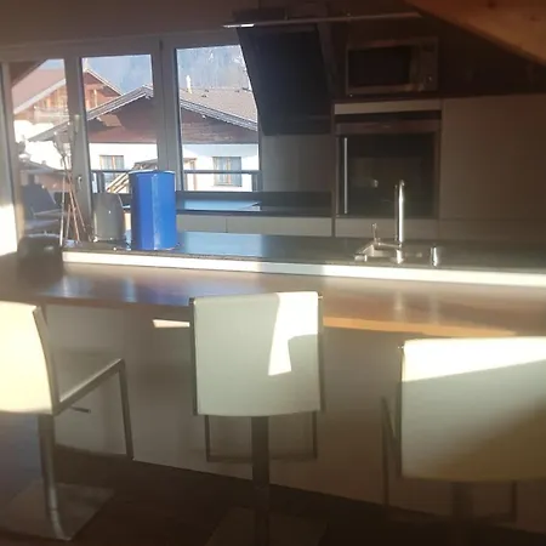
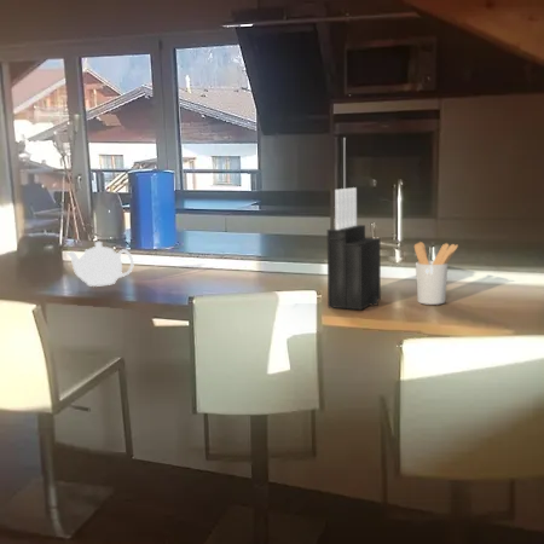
+ utensil holder [413,241,459,306]
+ teapot [65,241,135,288]
+ knife block [326,186,382,311]
